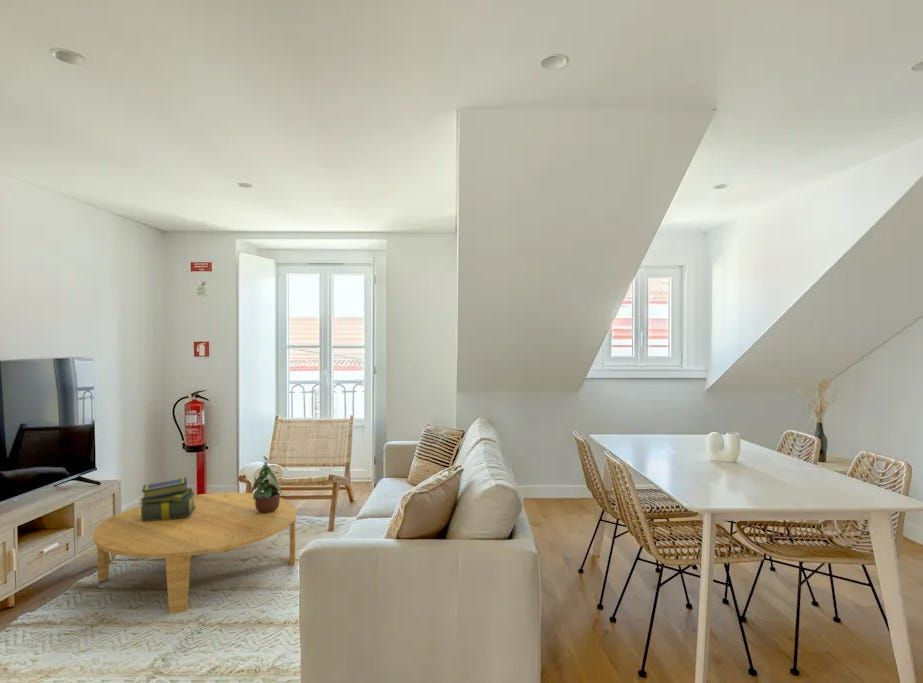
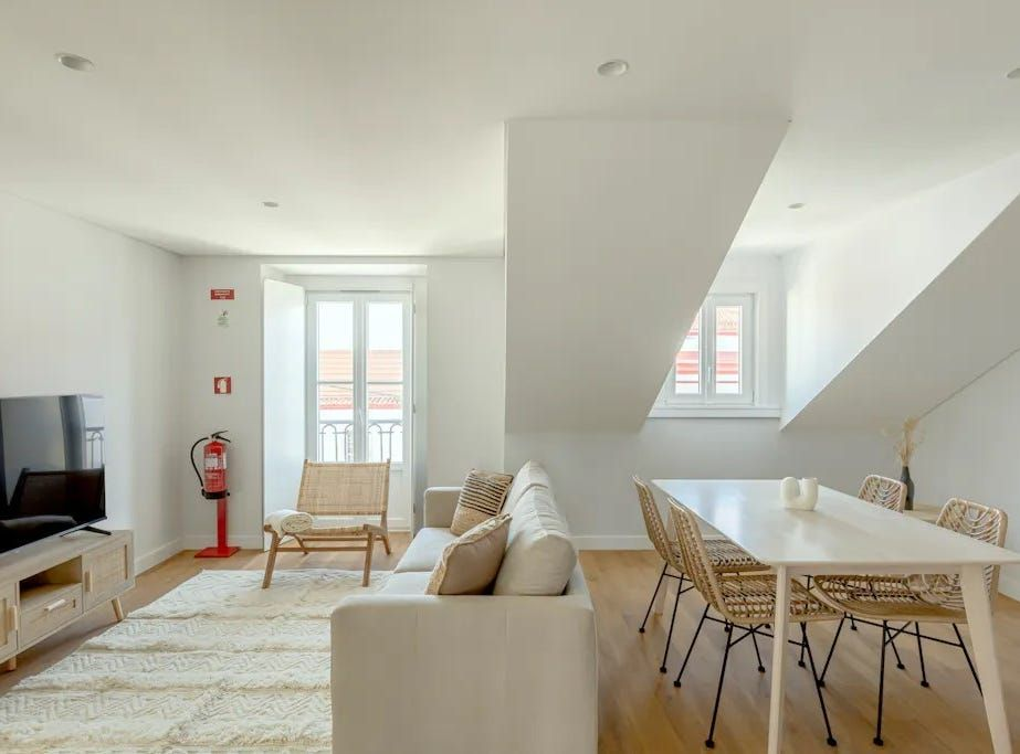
- stack of books [138,477,197,521]
- coffee table [92,492,297,614]
- potted plant [252,455,284,513]
